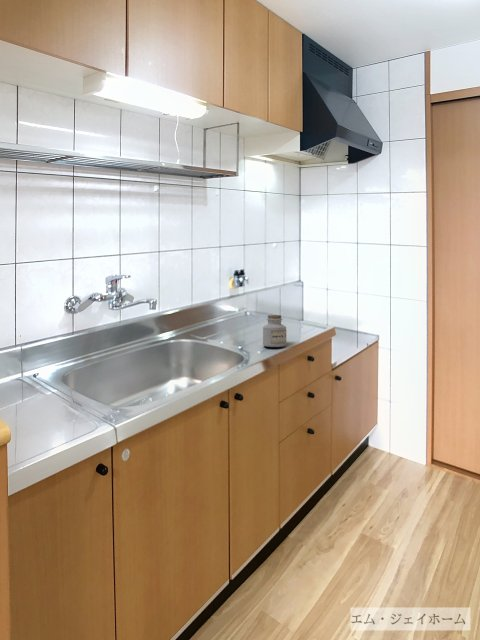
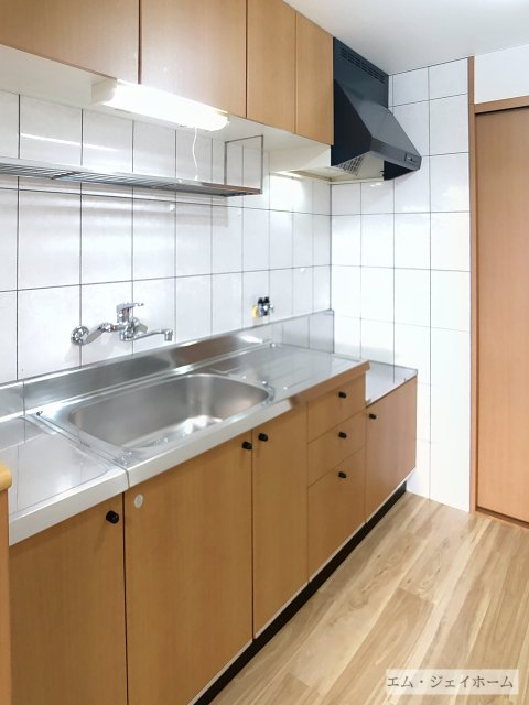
- jar [262,314,287,348]
